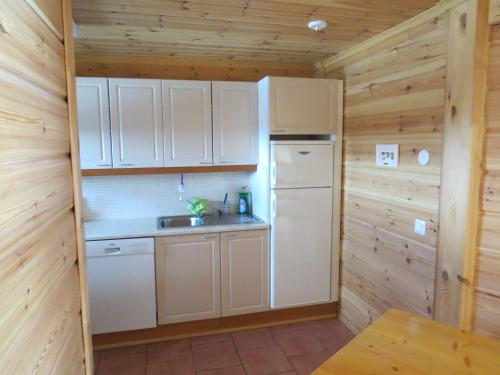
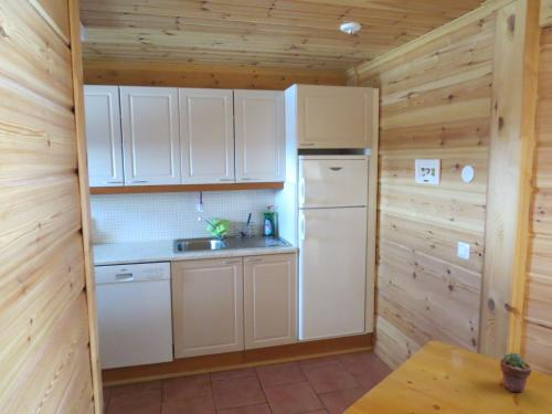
+ potted succulent [499,351,532,393]
